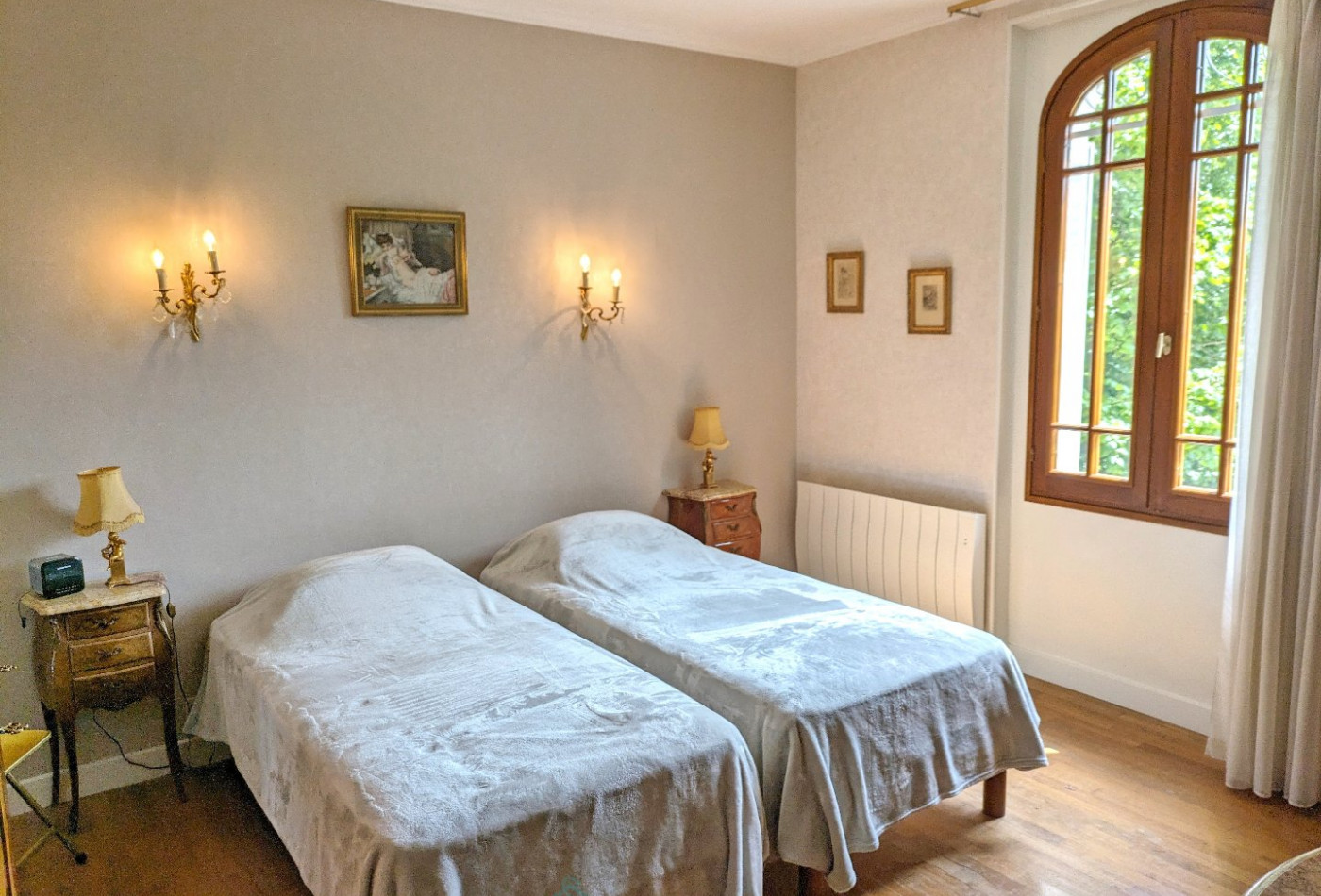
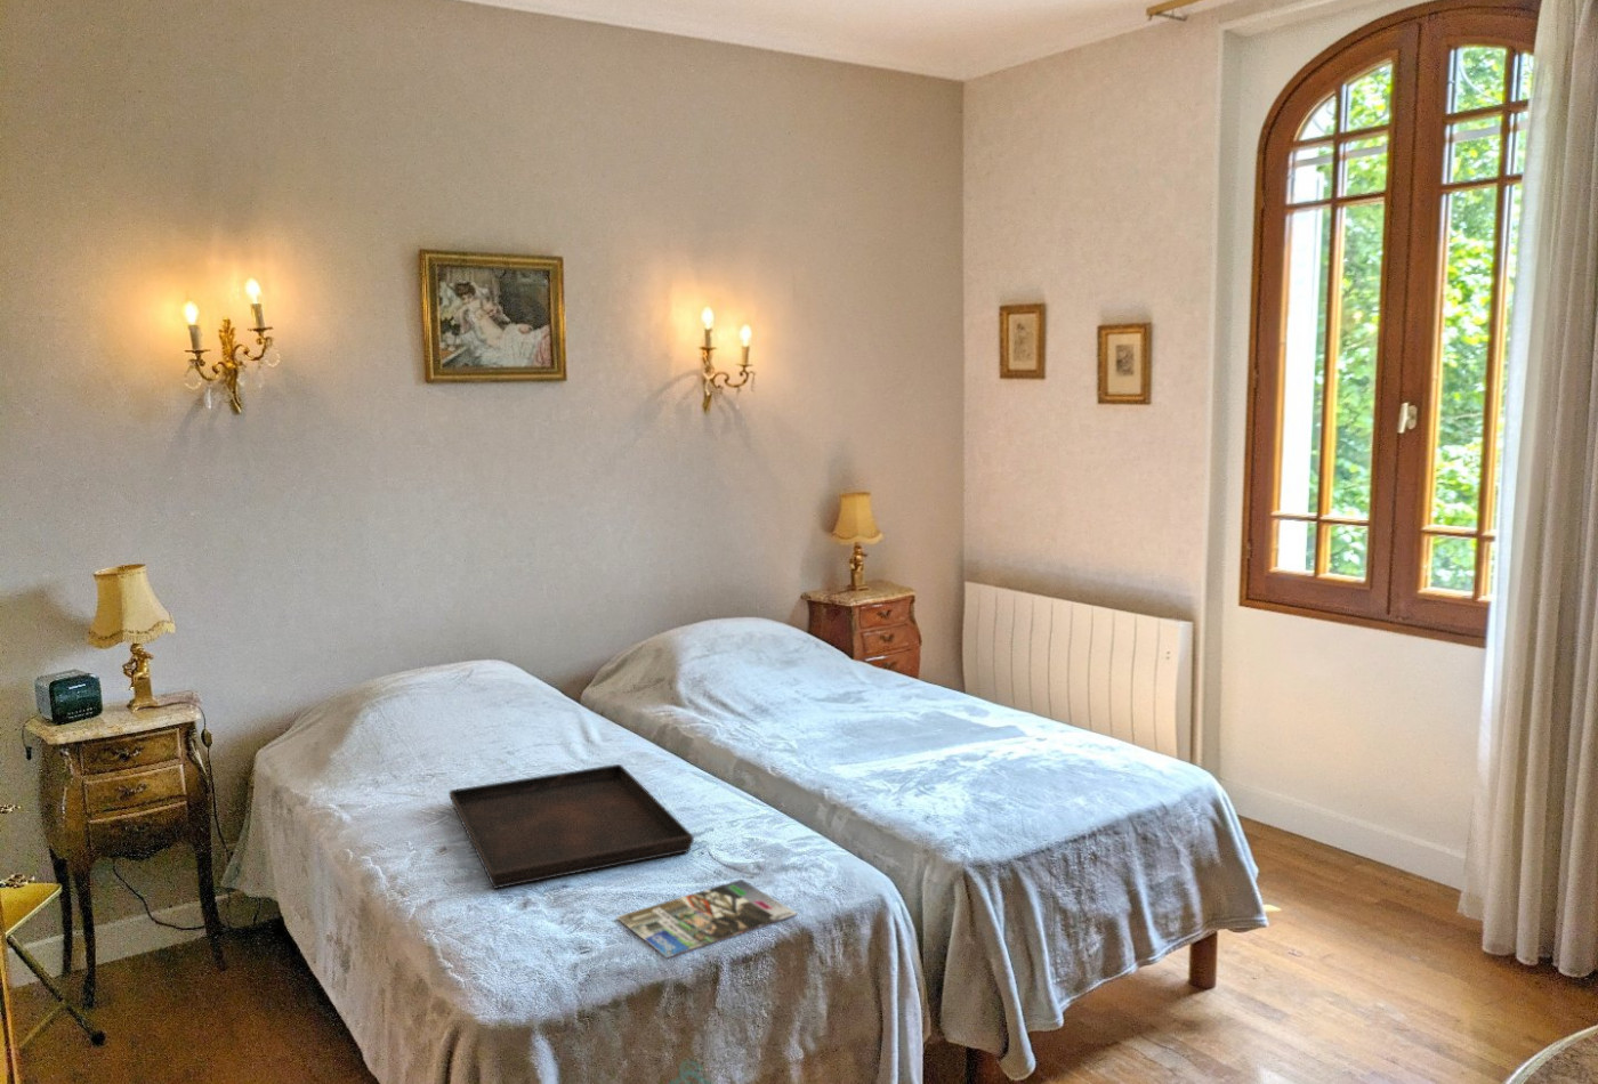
+ magazine [616,878,800,958]
+ serving tray [449,763,696,889]
